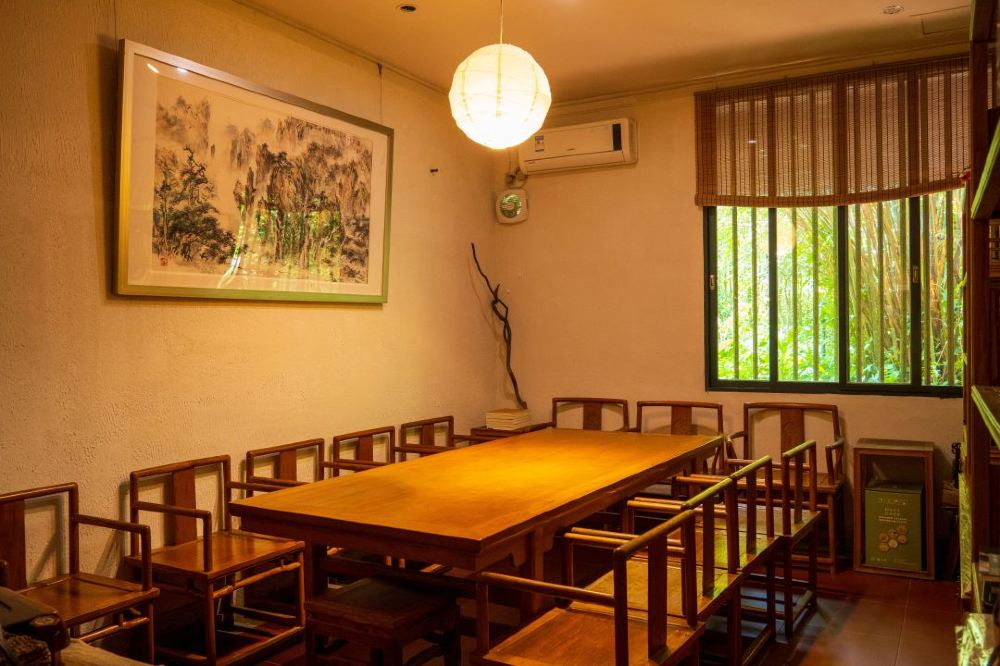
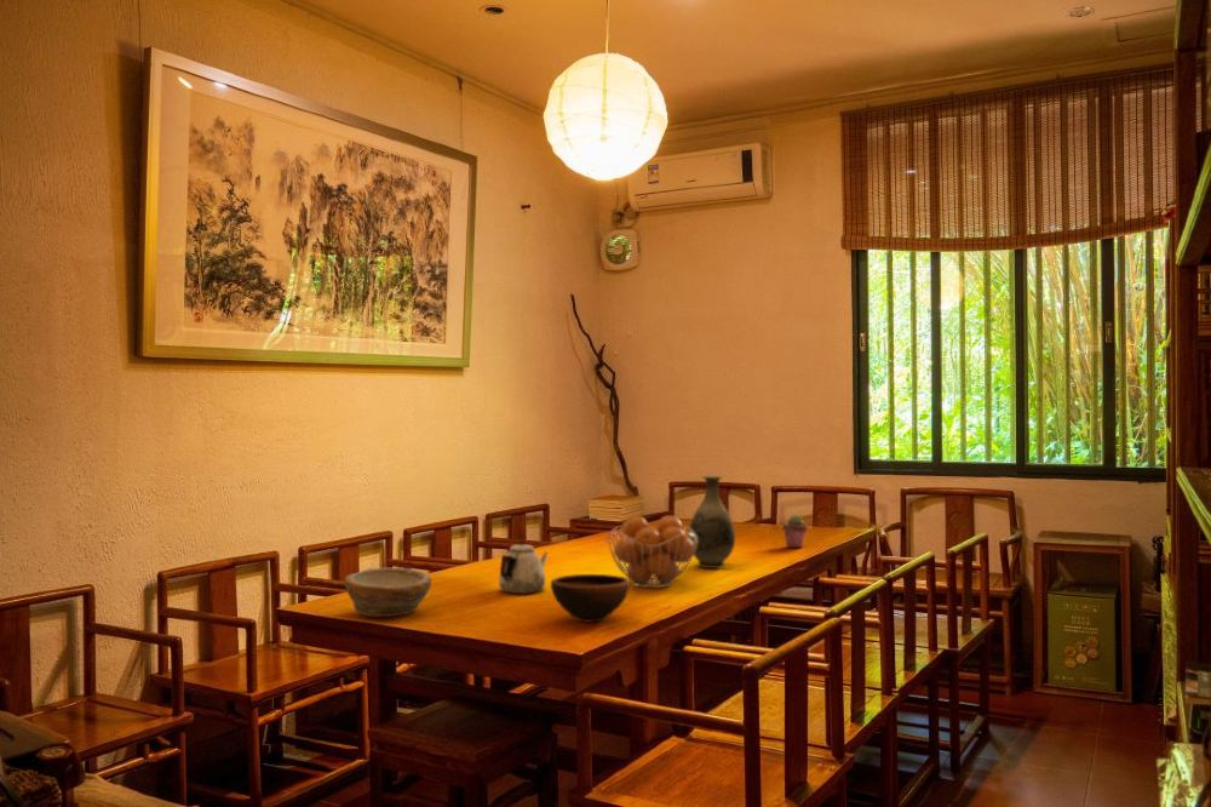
+ potted succulent [781,514,809,549]
+ fruit basket [606,514,698,589]
+ bowl [343,567,432,618]
+ teapot [498,539,549,595]
+ bowl [550,573,631,623]
+ vase [687,474,736,570]
